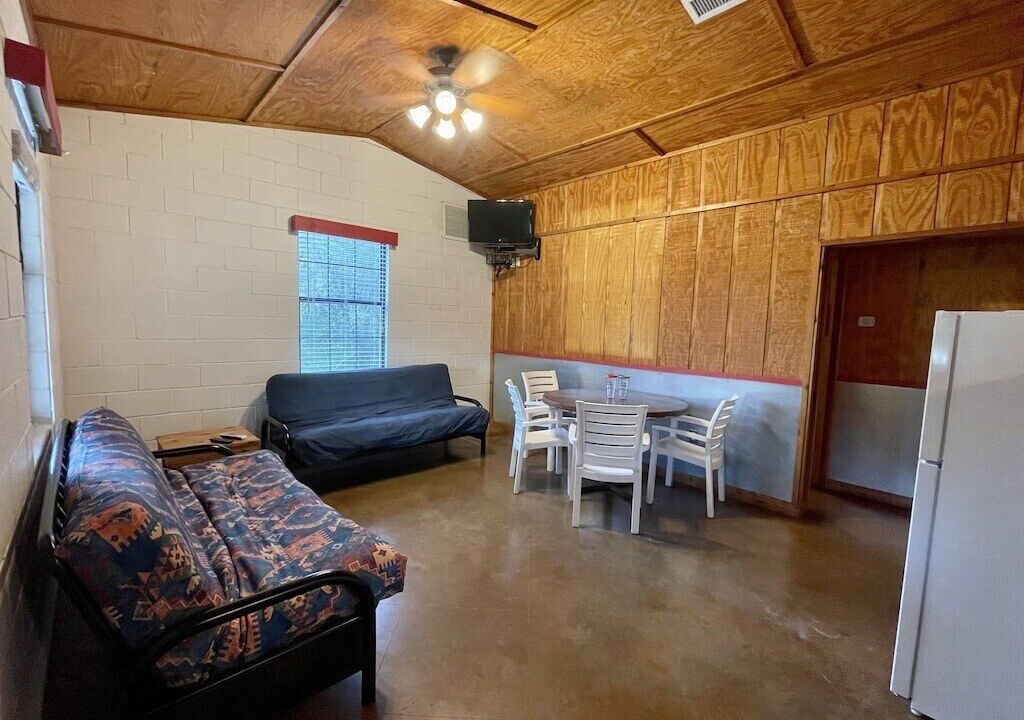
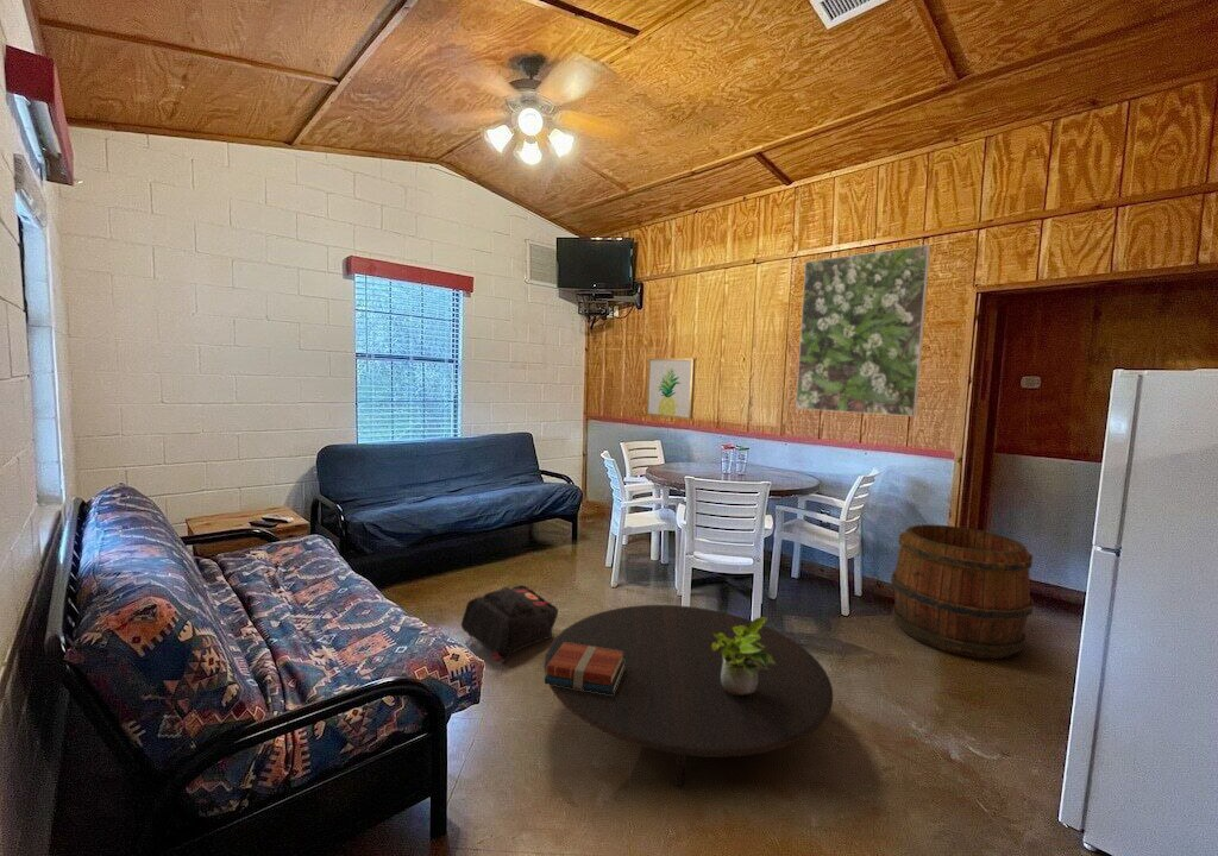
+ potted plant [712,616,776,696]
+ backpack [460,584,559,665]
+ wall art [645,357,697,421]
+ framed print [795,244,931,417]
+ barrel [890,523,1035,660]
+ table [544,604,834,791]
+ books [544,642,624,696]
